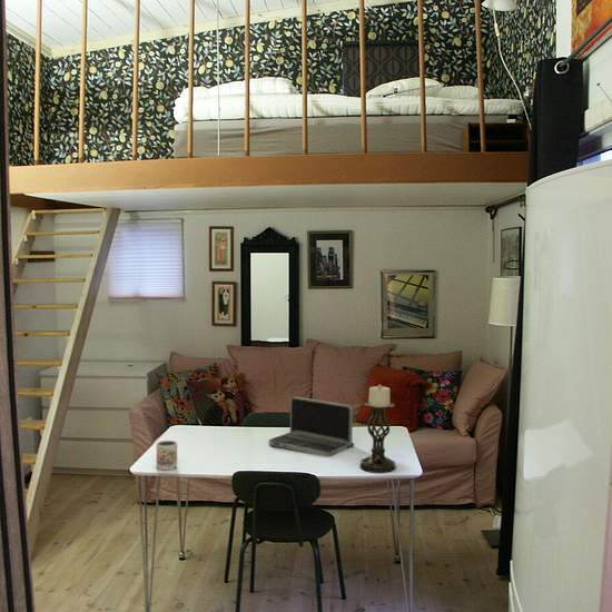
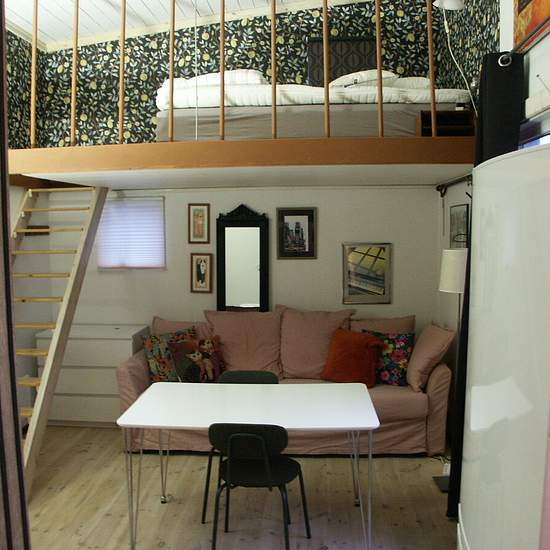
- laptop [268,396,355,457]
- mug [156,440,178,471]
- candle holder [358,384,397,474]
